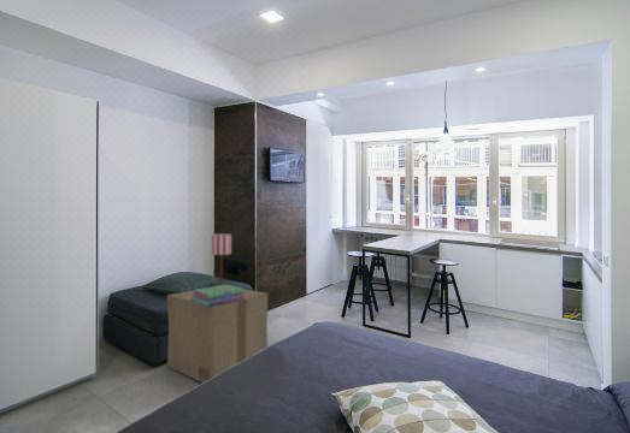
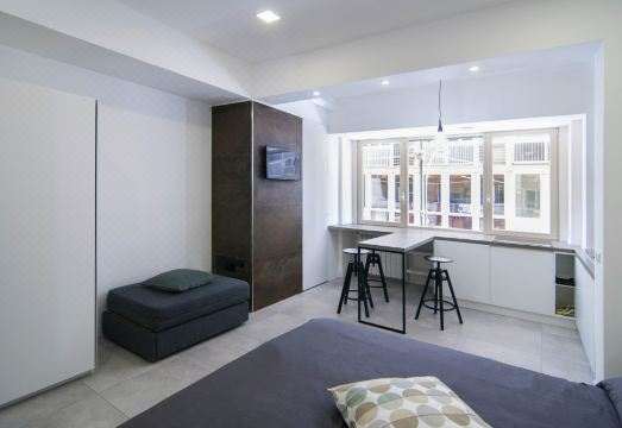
- stack of books [192,284,245,307]
- cardboard box [166,287,270,384]
- table lamp [210,233,232,286]
